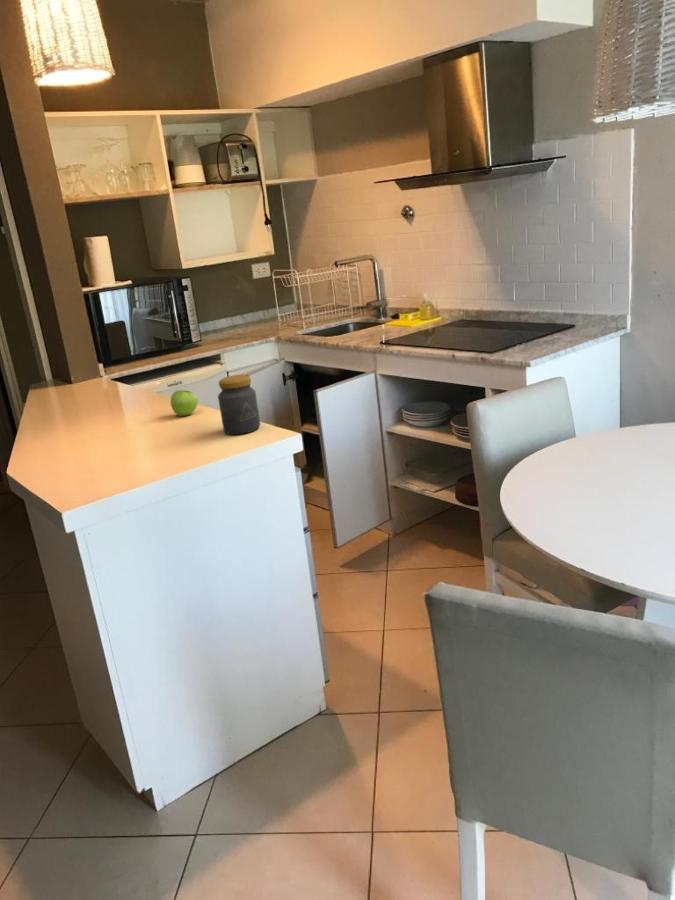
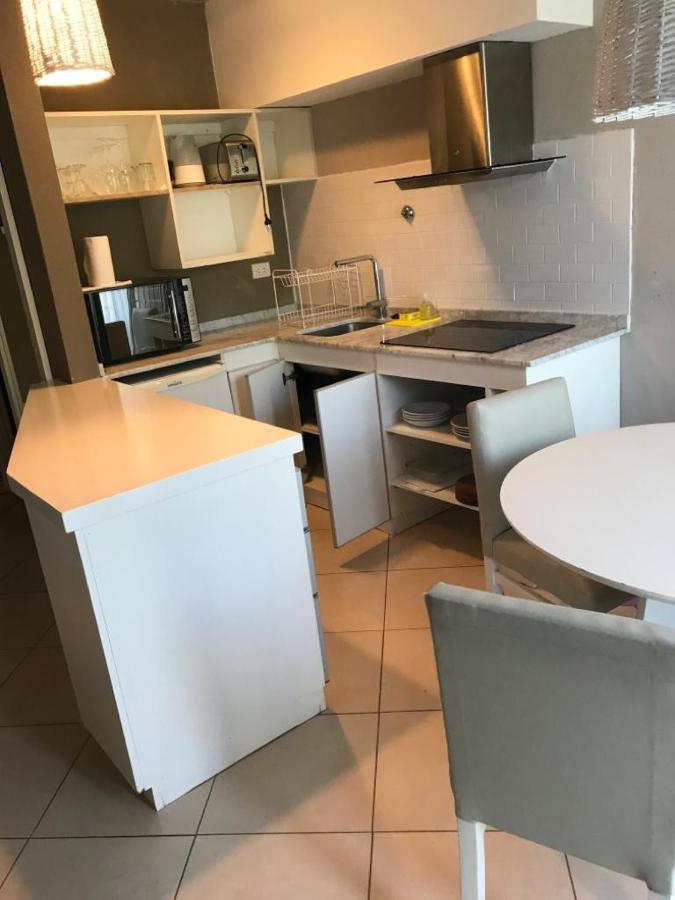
- fruit [170,389,199,417]
- jar [217,374,261,435]
